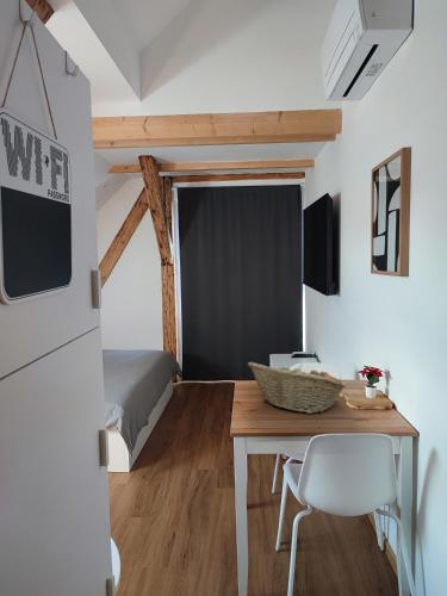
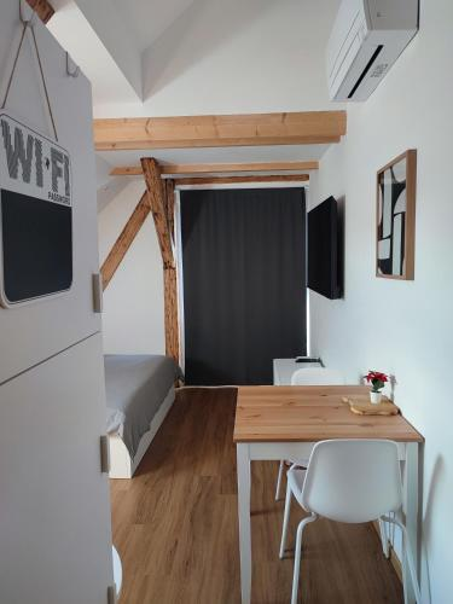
- fruit basket [247,361,348,415]
